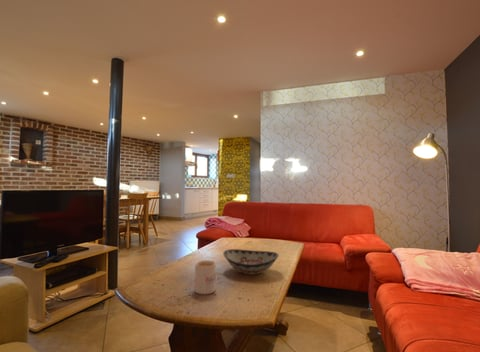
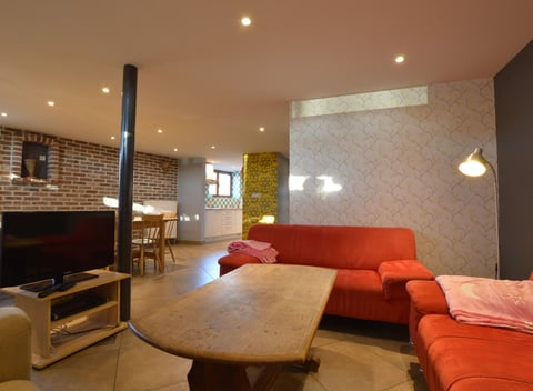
- mug [194,259,217,295]
- decorative bowl [222,248,280,276]
